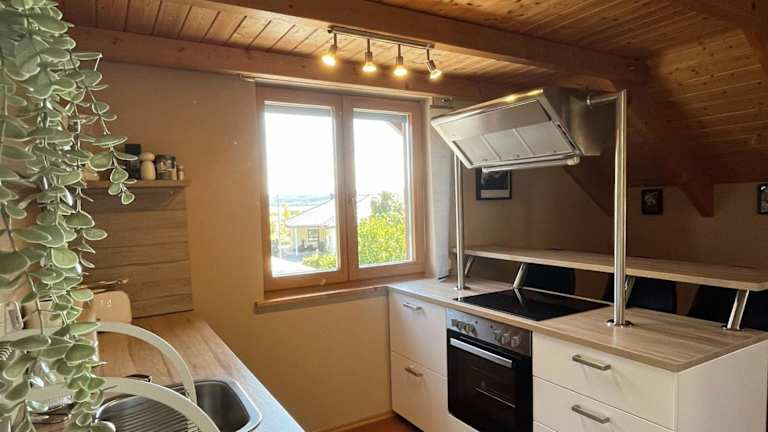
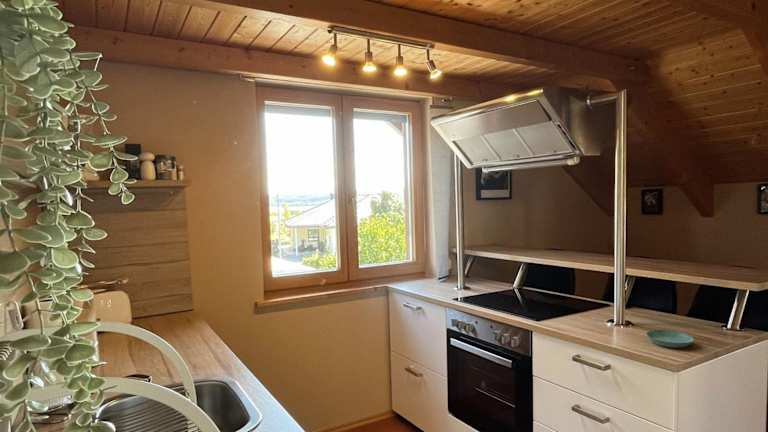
+ saucer [645,329,695,349]
